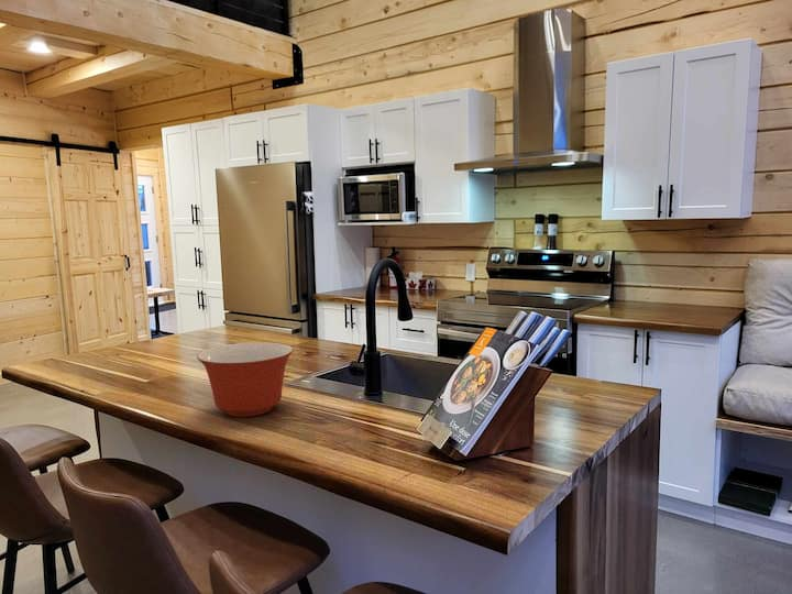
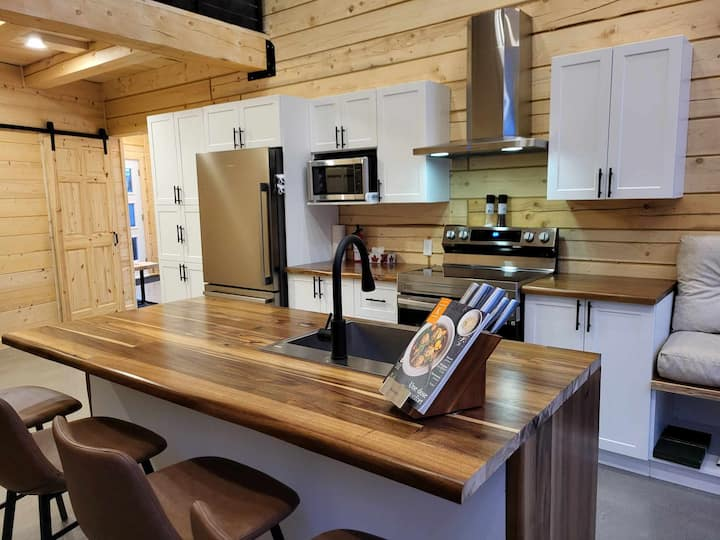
- mixing bowl [196,341,294,418]
